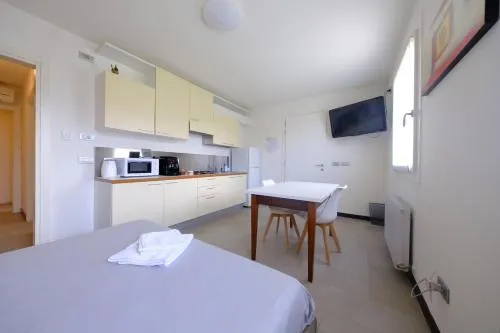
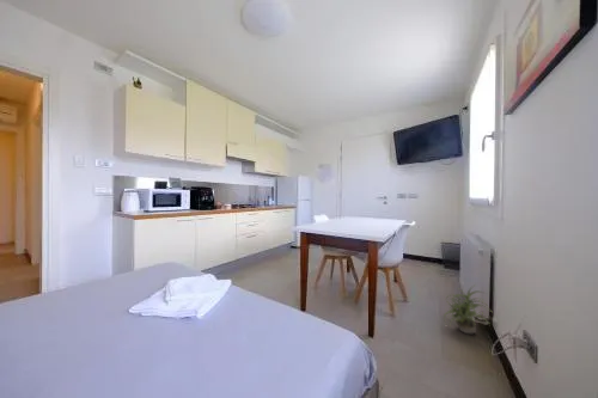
+ potted plant [443,283,492,335]
